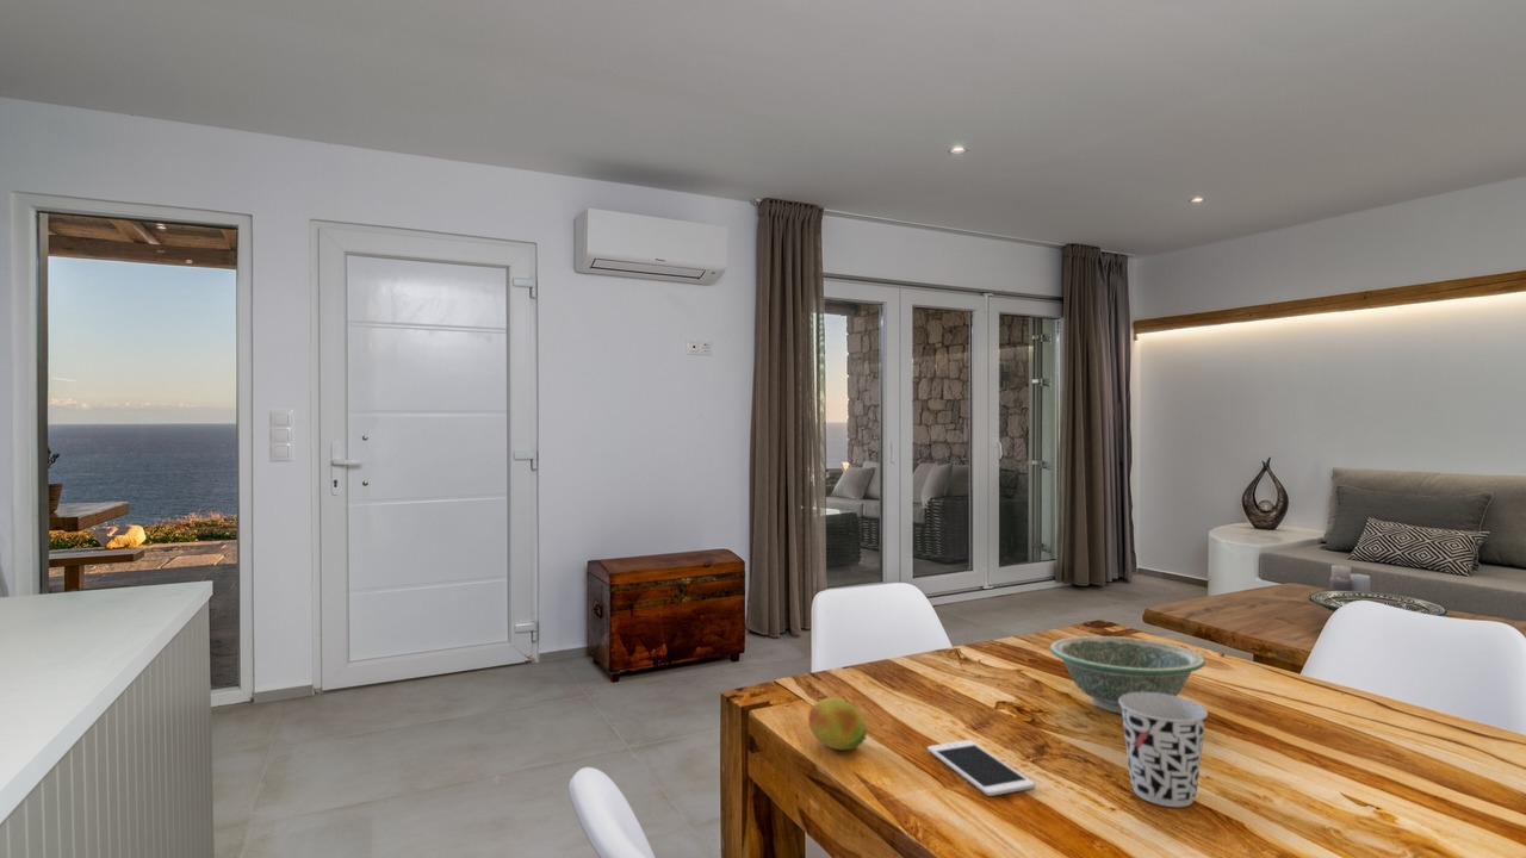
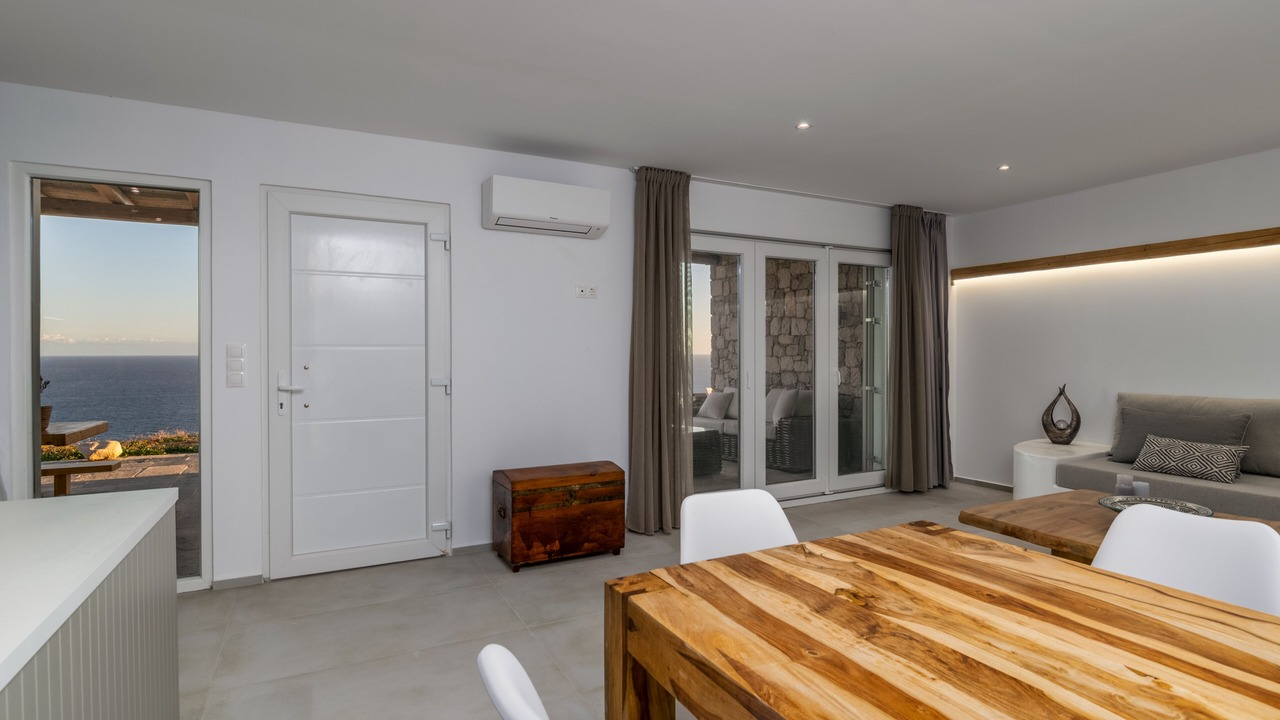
- cell phone [926,739,1036,797]
- cup [1118,692,1209,808]
- bowl [1049,635,1206,715]
- fruit [807,697,868,751]
